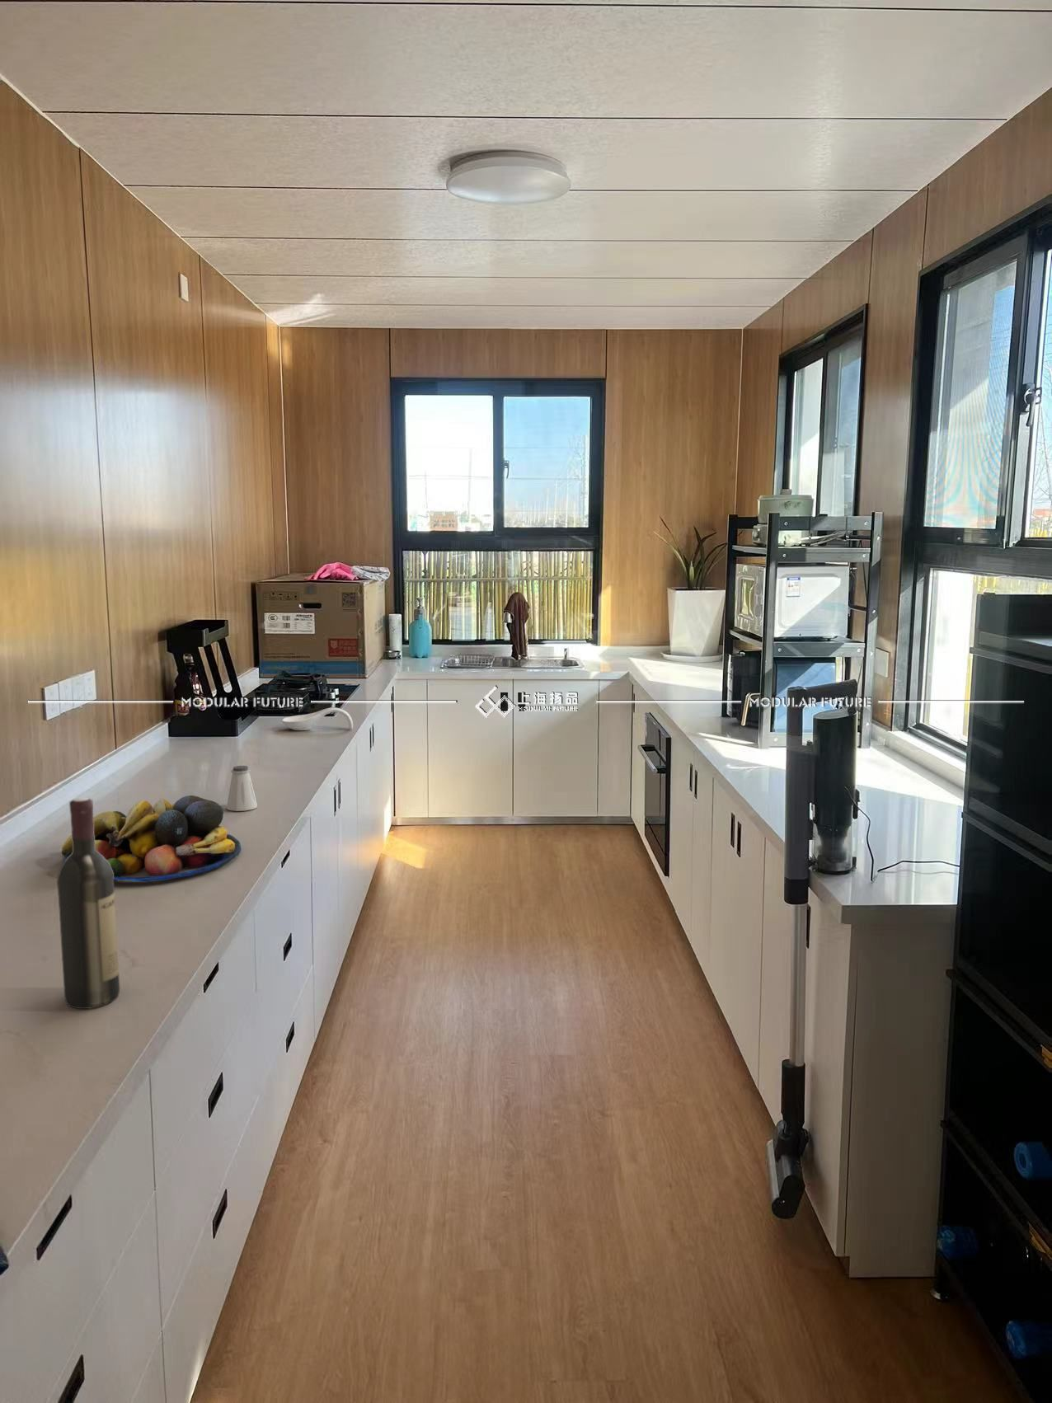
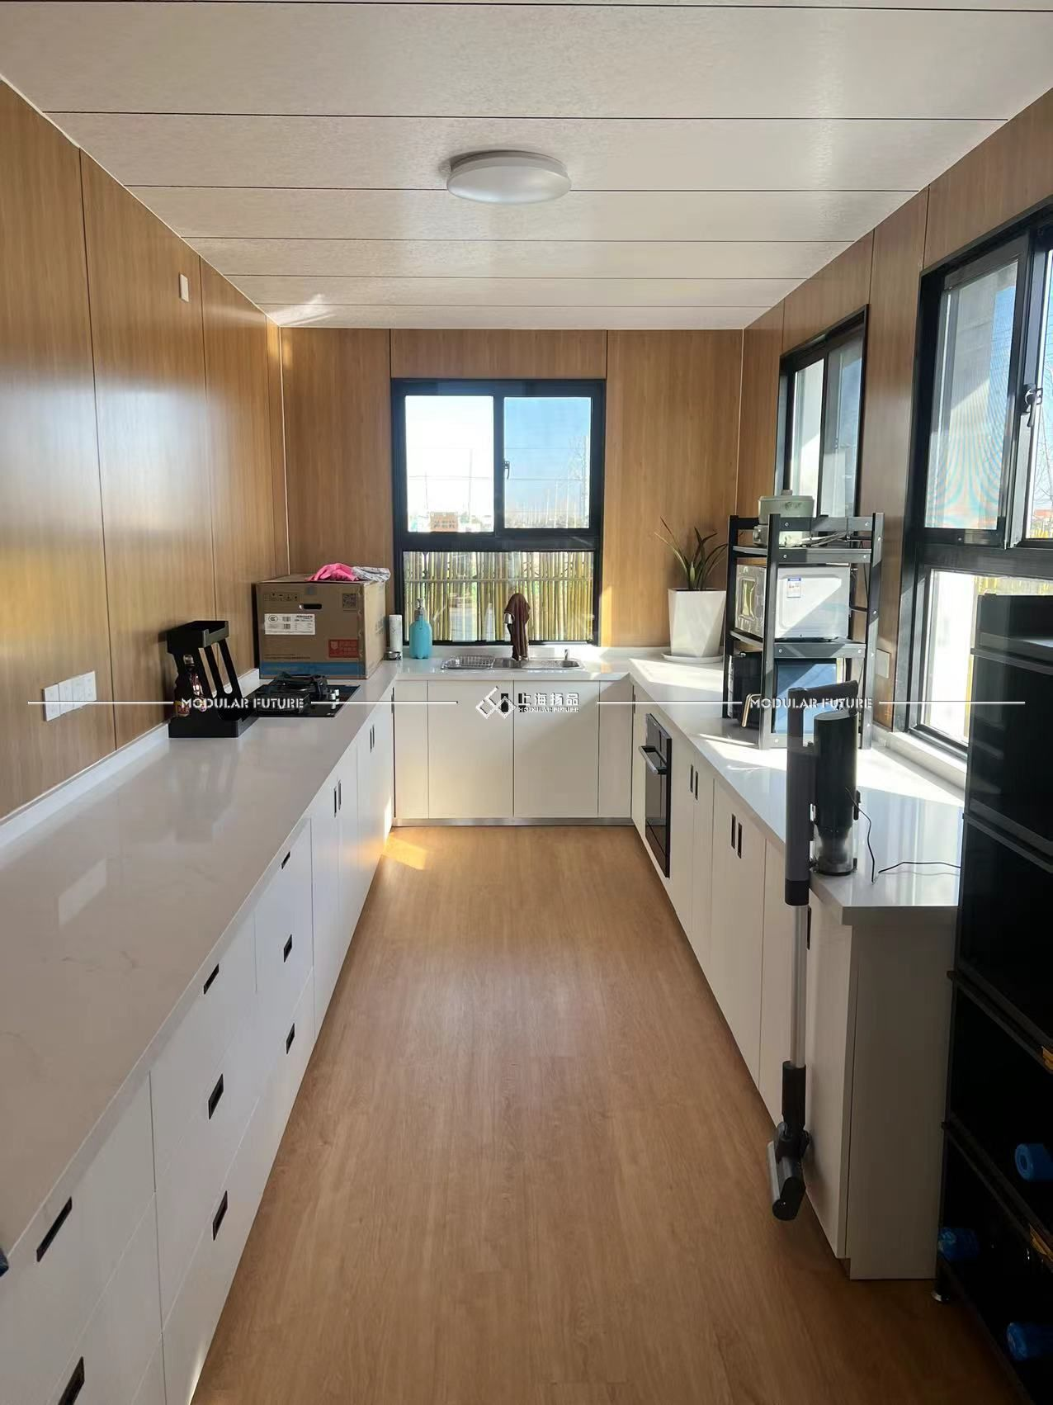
- saltshaker [225,764,259,812]
- fruit bowl [61,794,242,883]
- wine bottle [56,798,120,1010]
- spoon rest [281,706,354,731]
